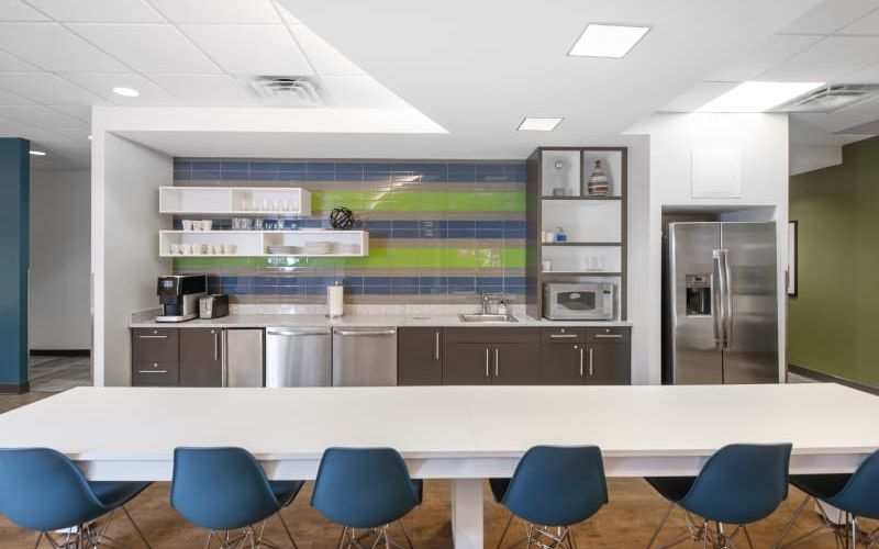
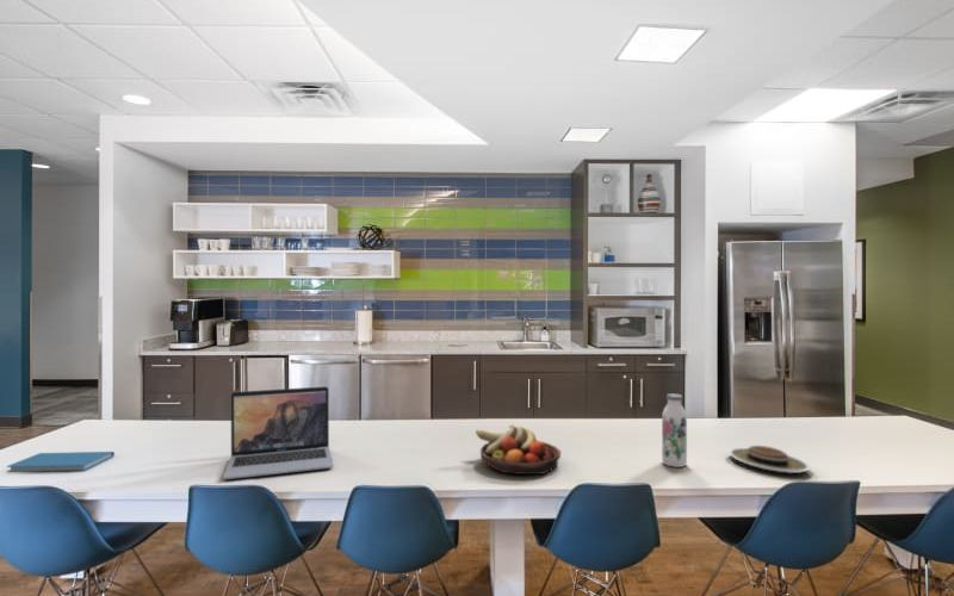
+ laptop [222,385,335,480]
+ water bottle [661,392,688,468]
+ book [6,451,116,473]
+ fruit bowl [475,424,562,476]
+ plate [727,445,812,474]
